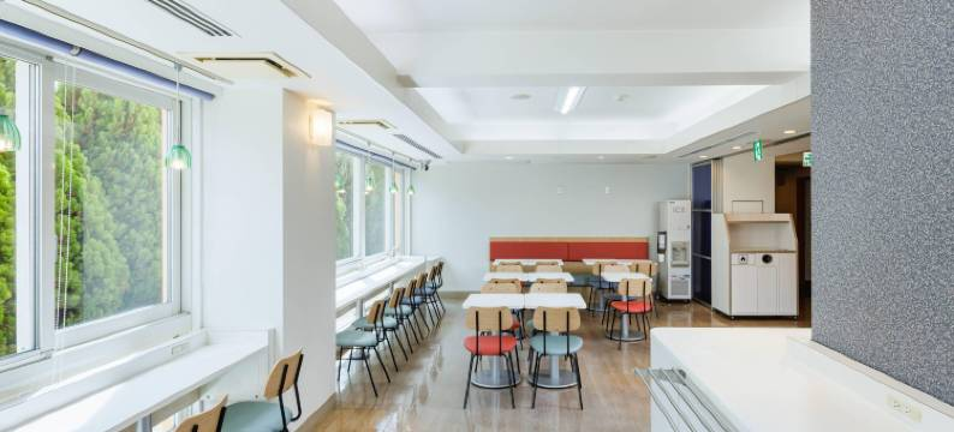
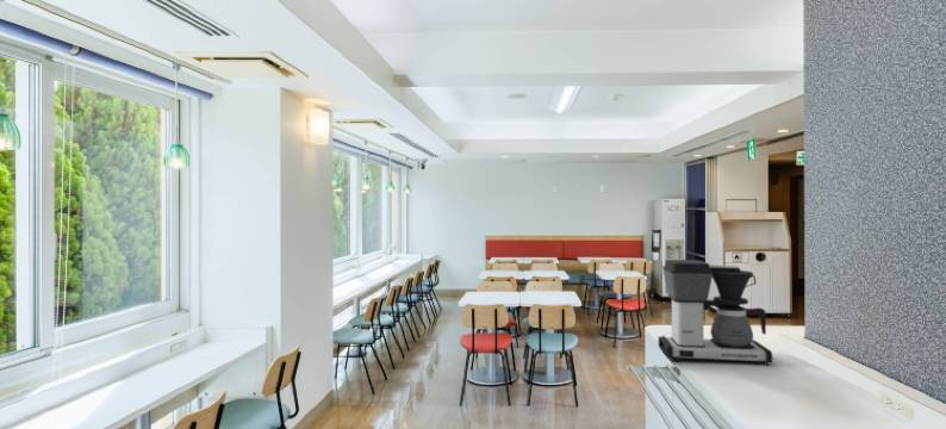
+ coffee maker [658,259,773,366]
